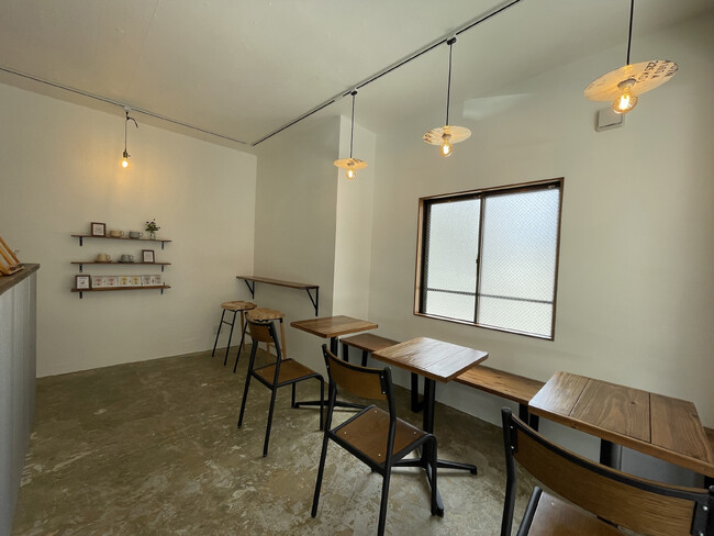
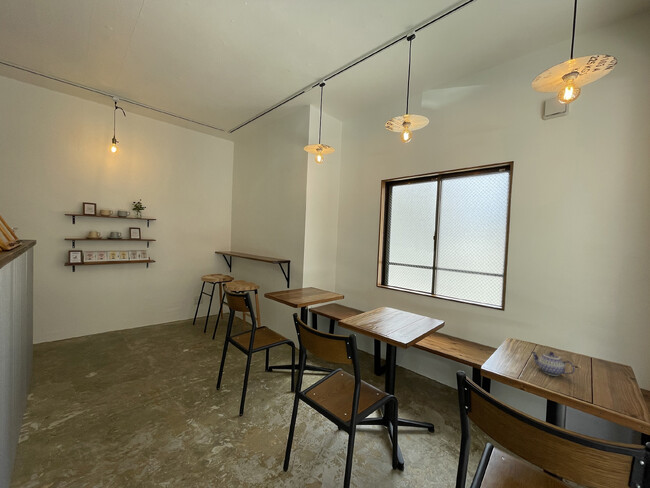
+ teapot [529,350,576,377]
